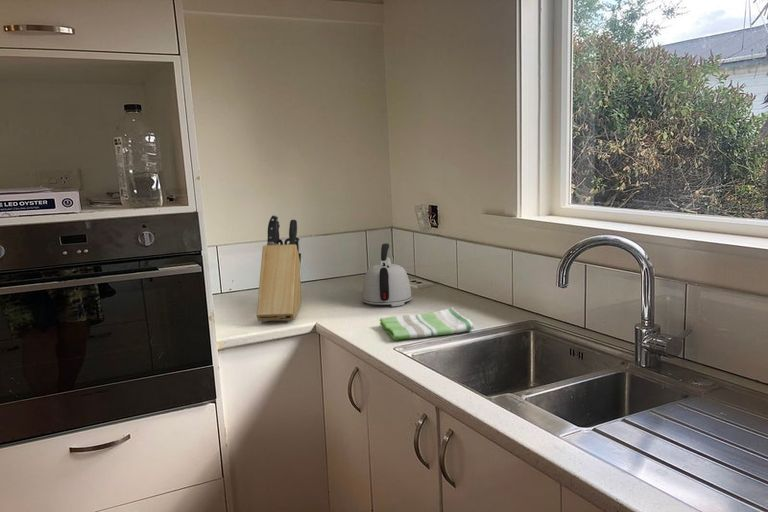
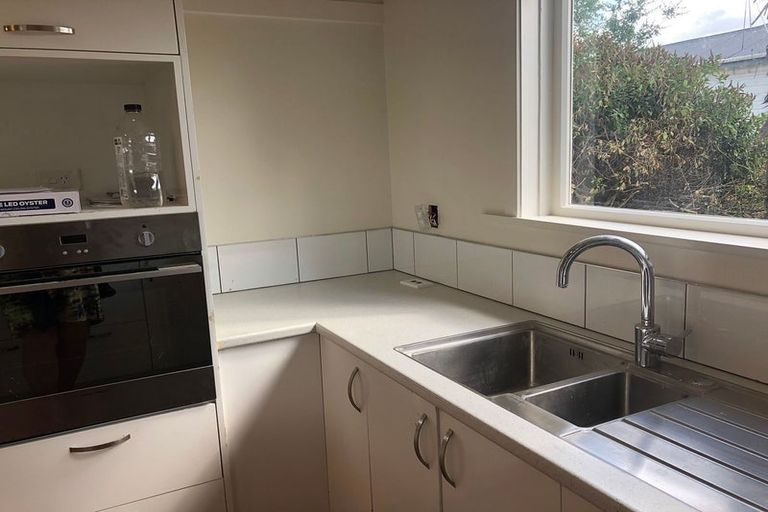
- kettle [362,242,413,307]
- dish towel [379,307,475,341]
- knife block [256,214,303,323]
